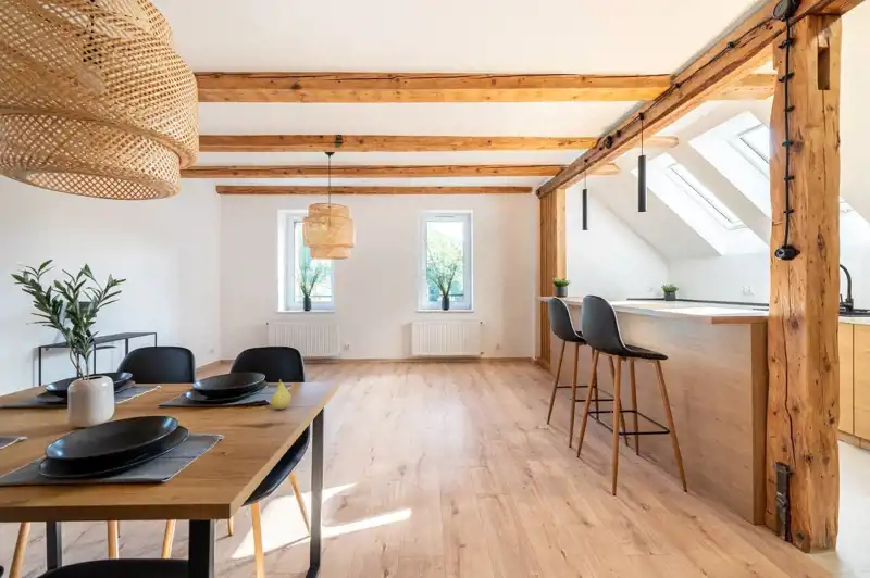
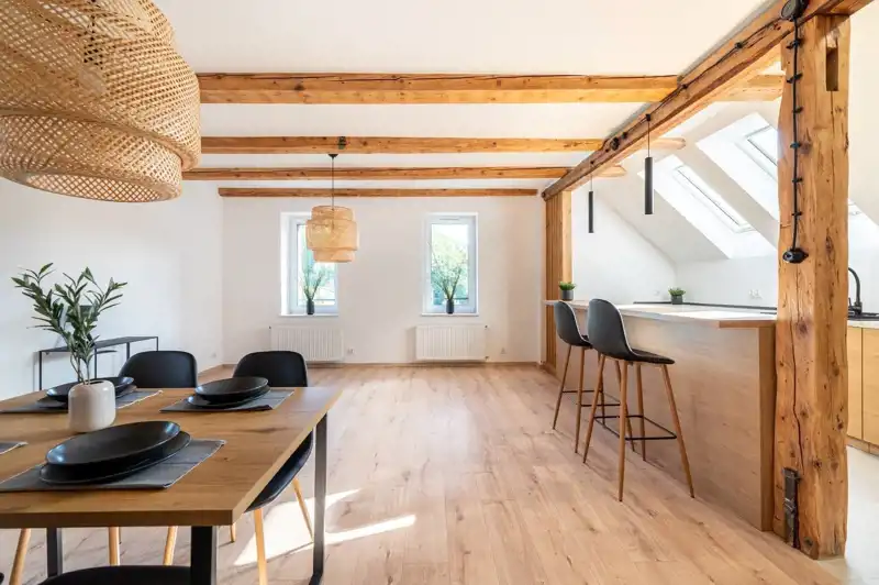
- fruit [270,378,293,411]
